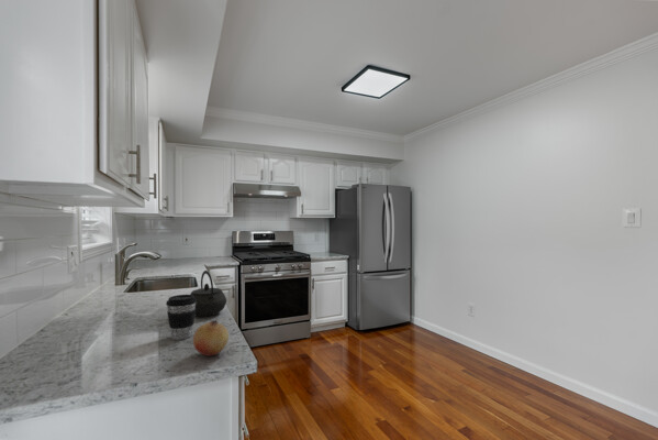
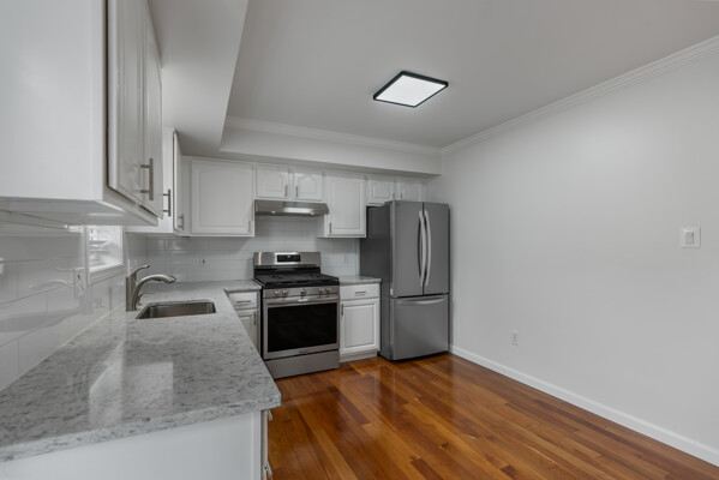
- coffee cup [165,294,197,341]
- kettle [189,270,227,318]
- fruit [192,319,230,358]
